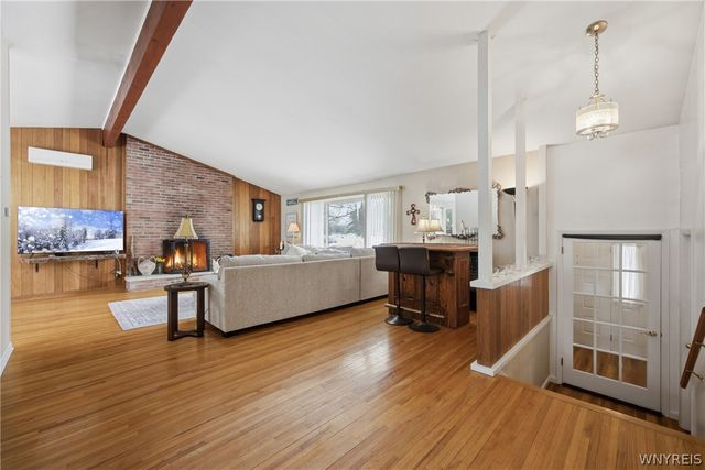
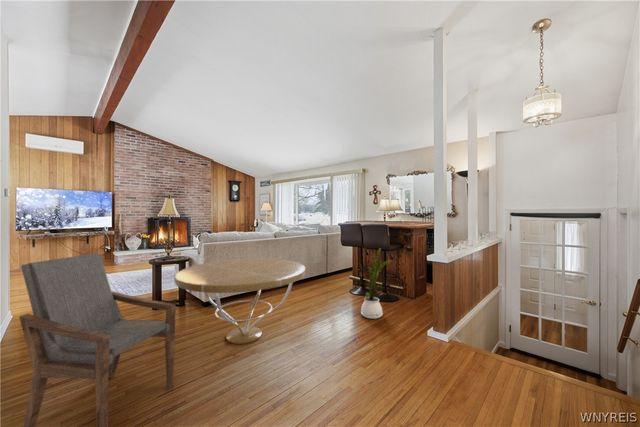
+ house plant [356,247,393,320]
+ coffee table [173,257,306,345]
+ armchair [18,252,176,427]
